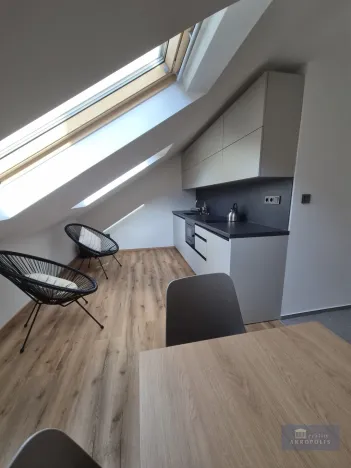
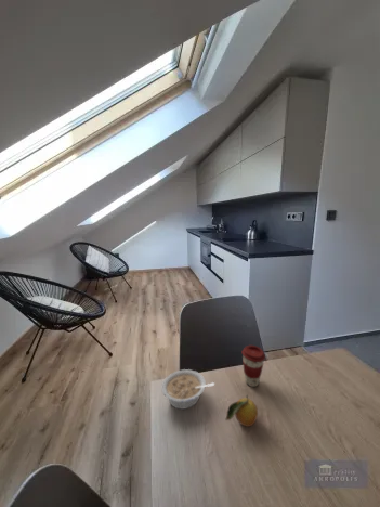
+ fruit [224,394,259,428]
+ coffee cup [241,344,266,388]
+ legume [160,368,215,411]
